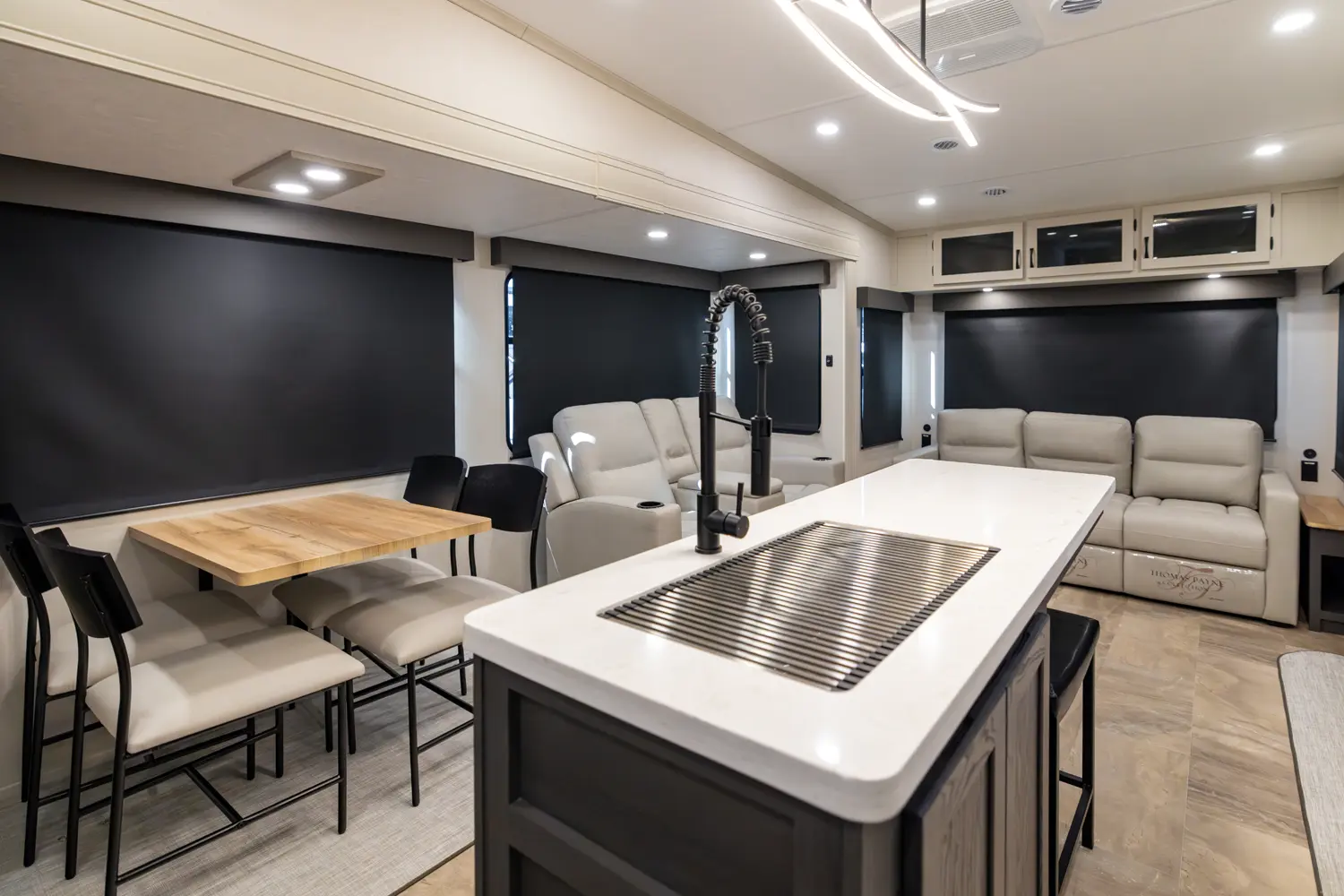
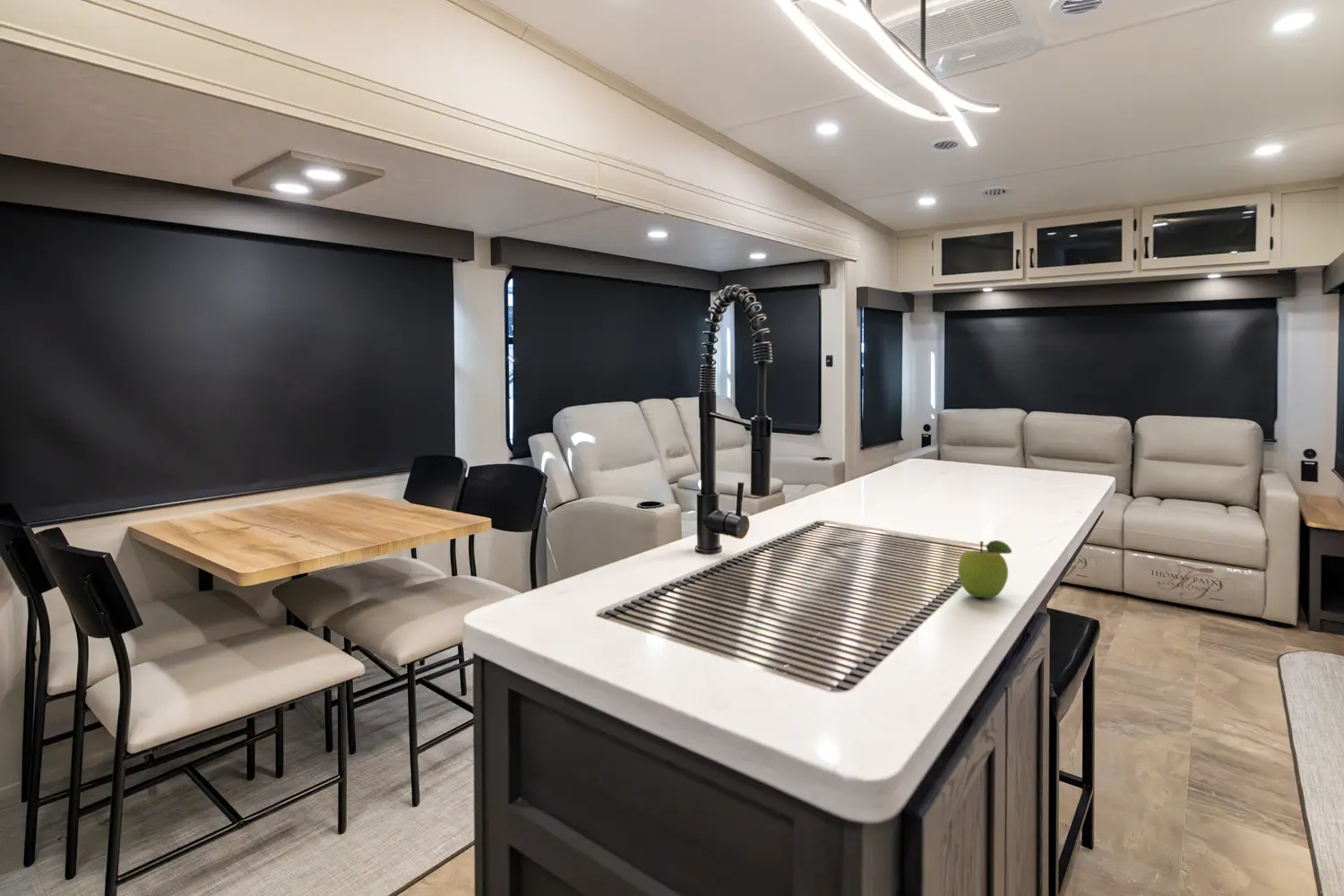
+ fruit [957,539,1012,599]
